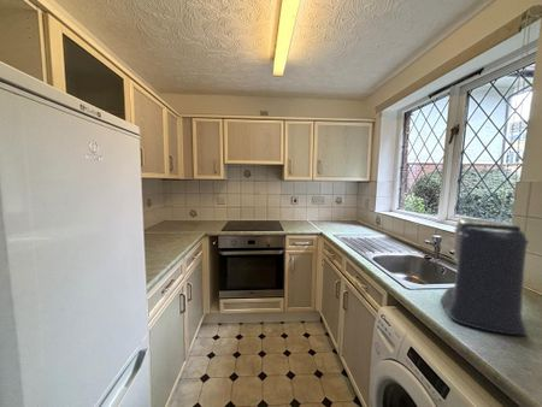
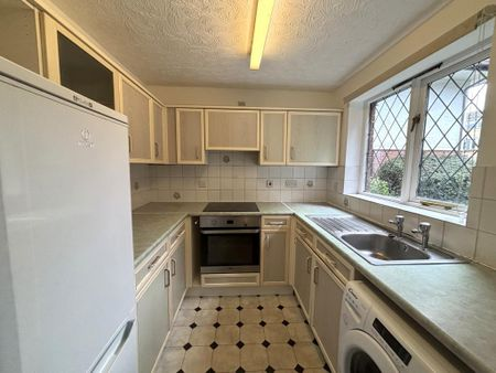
- coffee maker [440,218,530,336]
